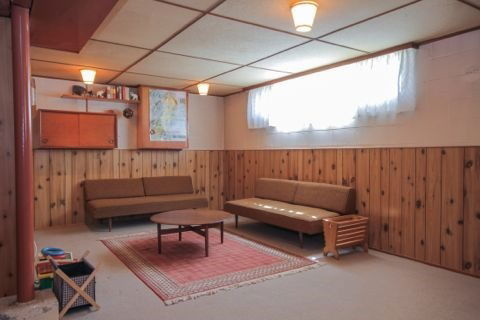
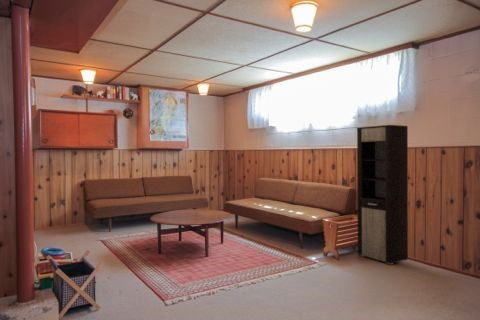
+ cabinet [356,124,409,266]
